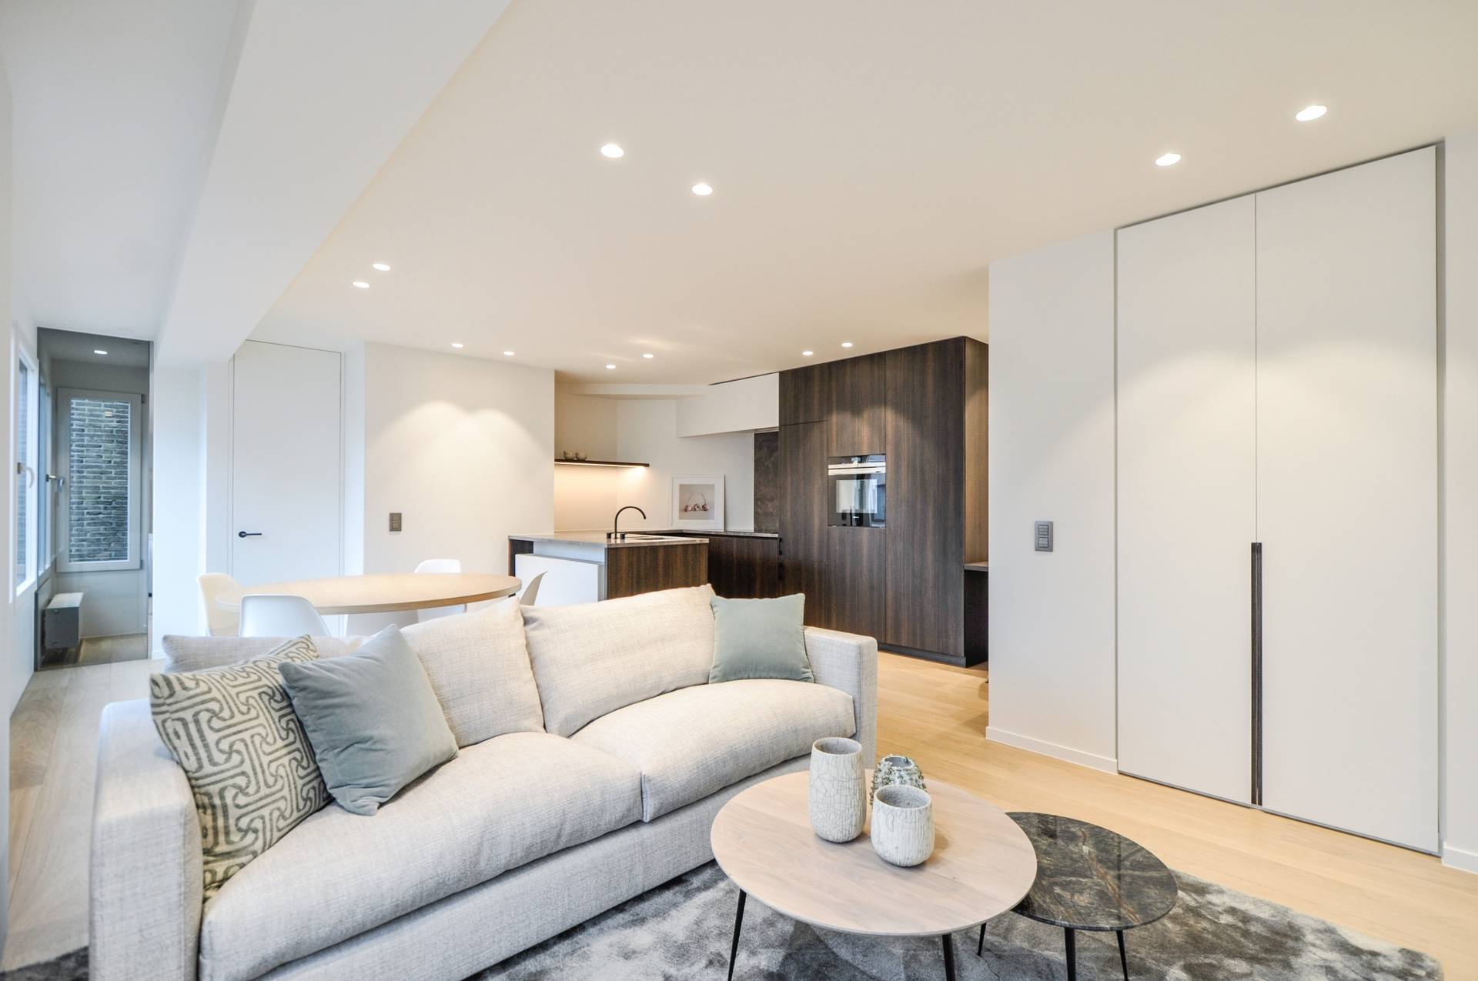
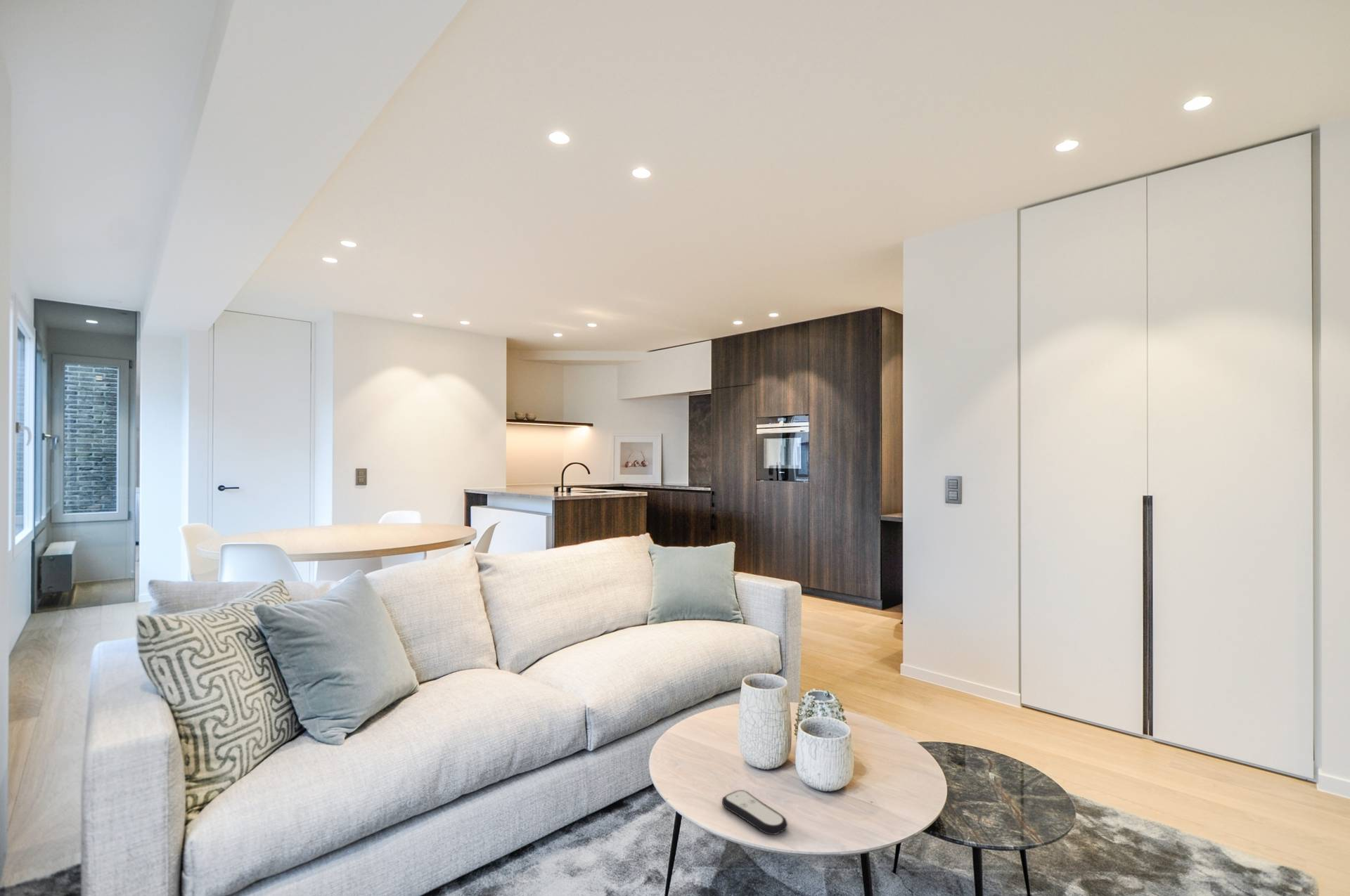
+ remote control [721,789,788,836]
